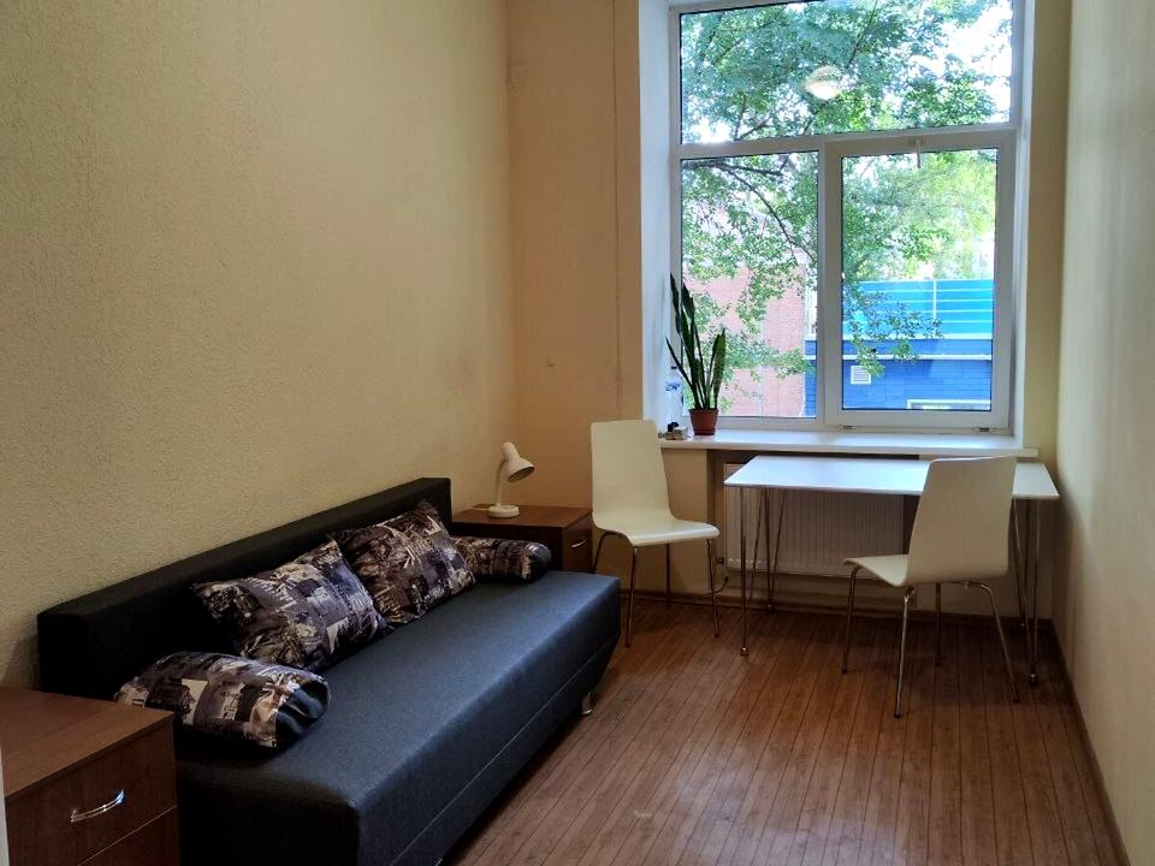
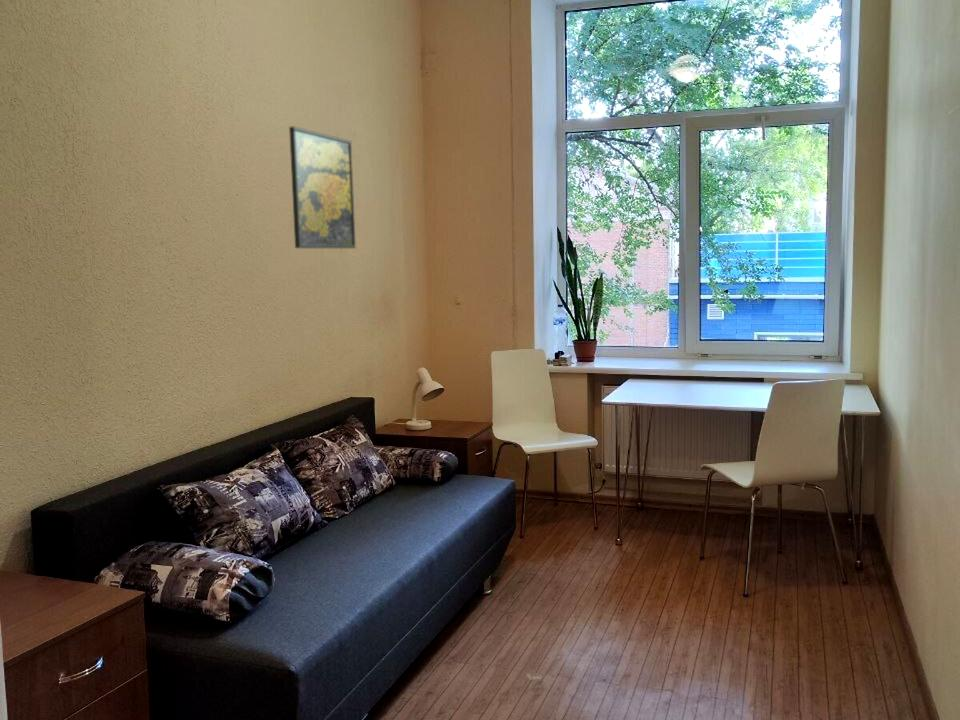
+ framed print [288,125,357,249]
